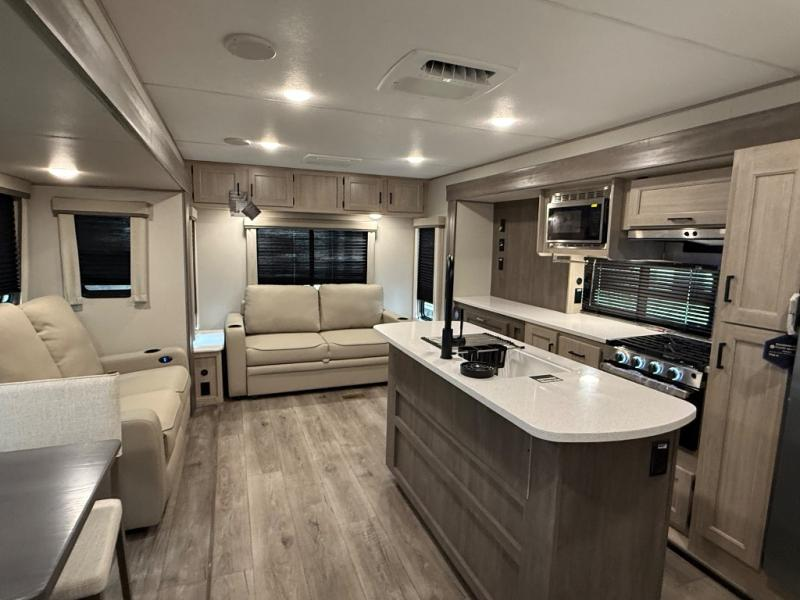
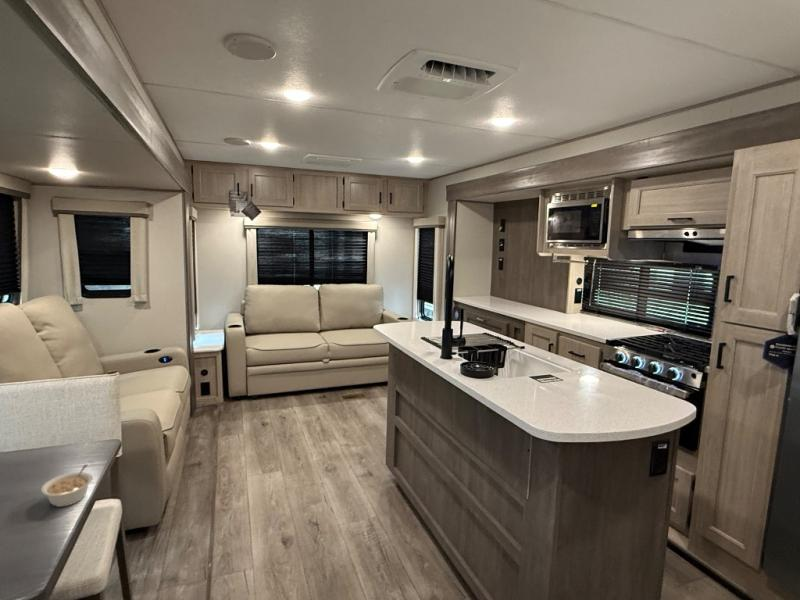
+ legume [40,463,94,508]
